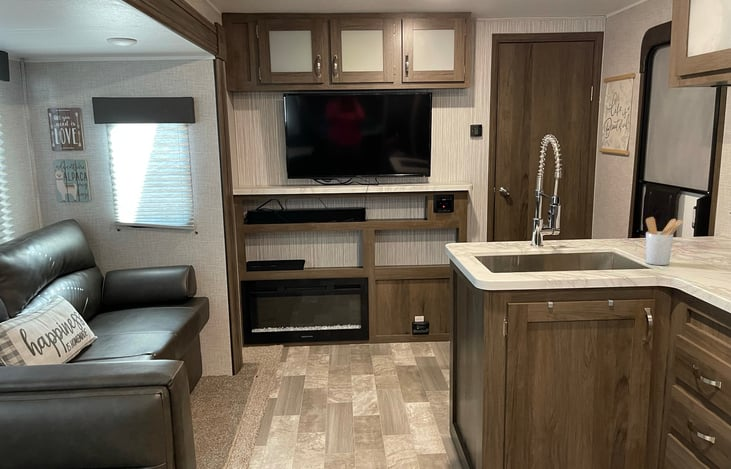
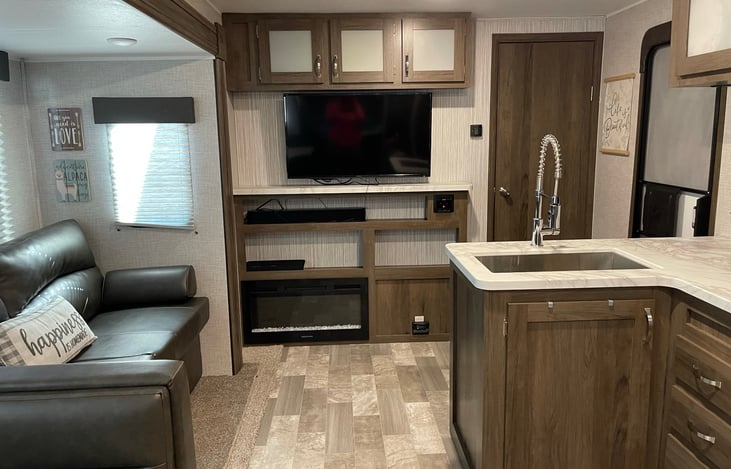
- utensil holder [645,216,684,266]
